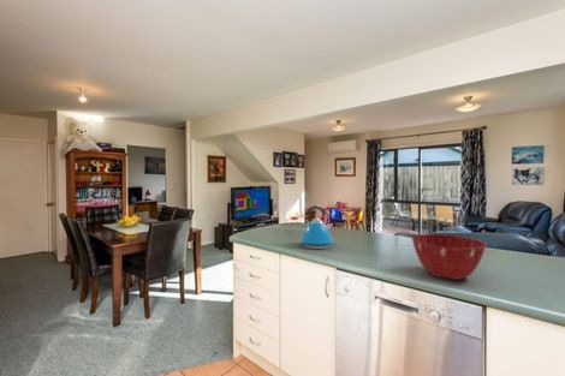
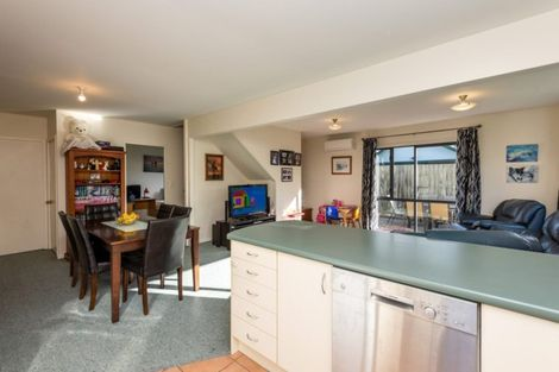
- kettle [298,204,334,250]
- mixing bowl [410,233,488,281]
